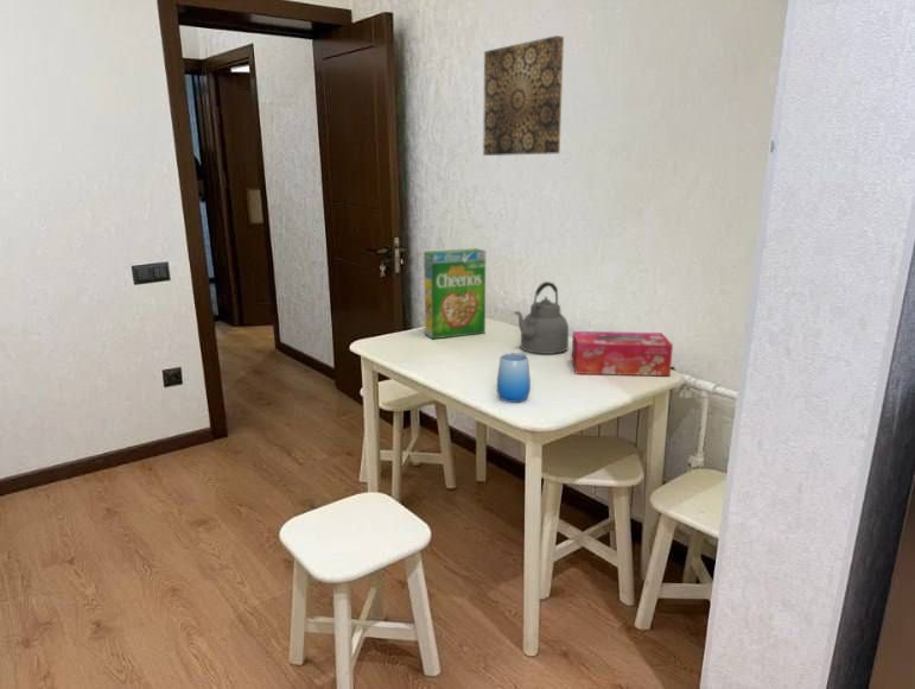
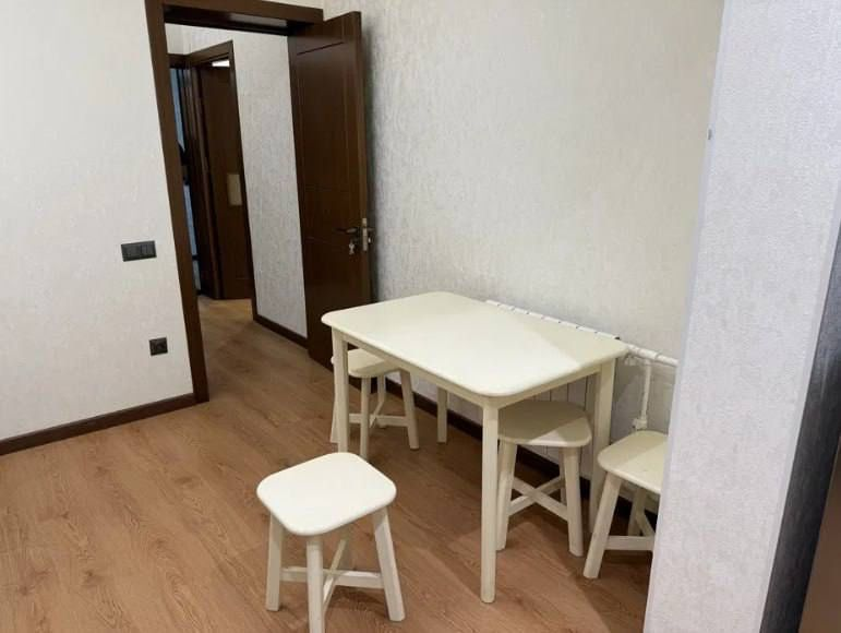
- kettle [513,280,570,355]
- tissue box [571,330,674,377]
- cup [496,353,532,404]
- cereal box [422,247,487,340]
- wall art [482,34,565,157]
